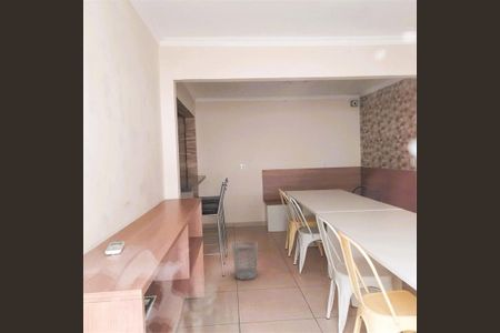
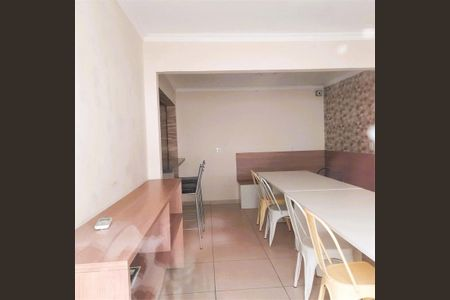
- wastebasket [231,240,259,281]
